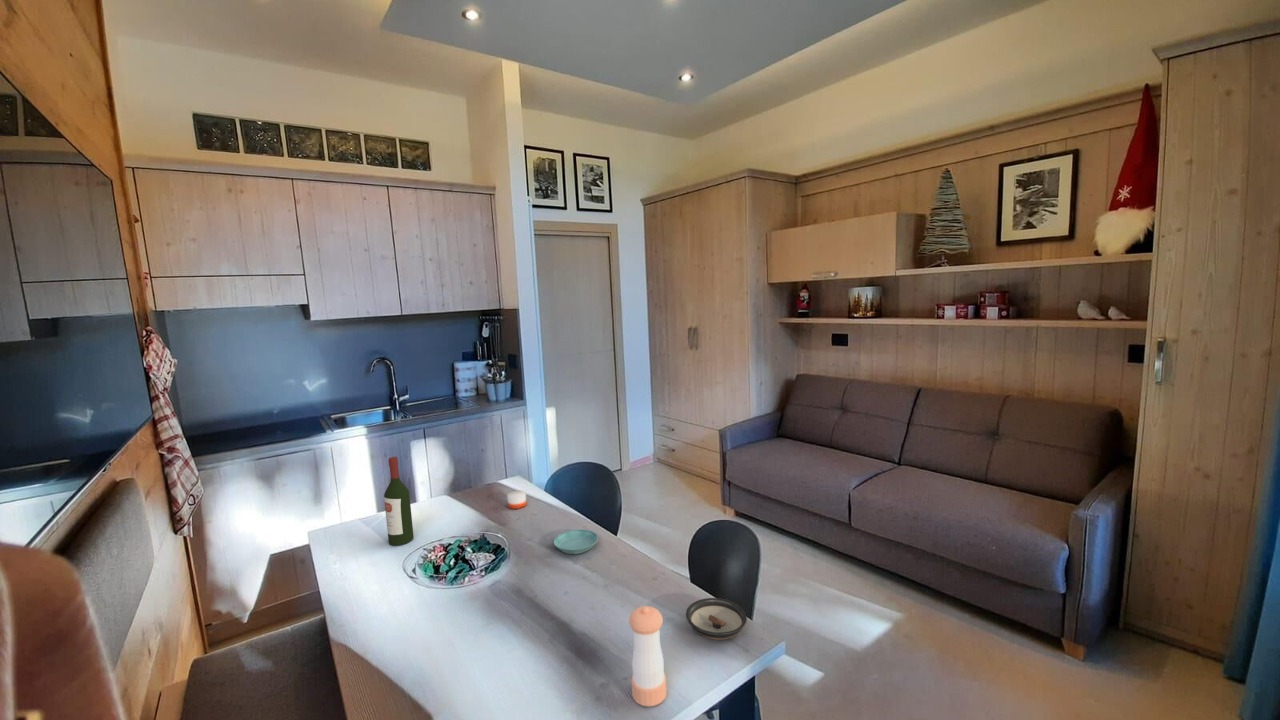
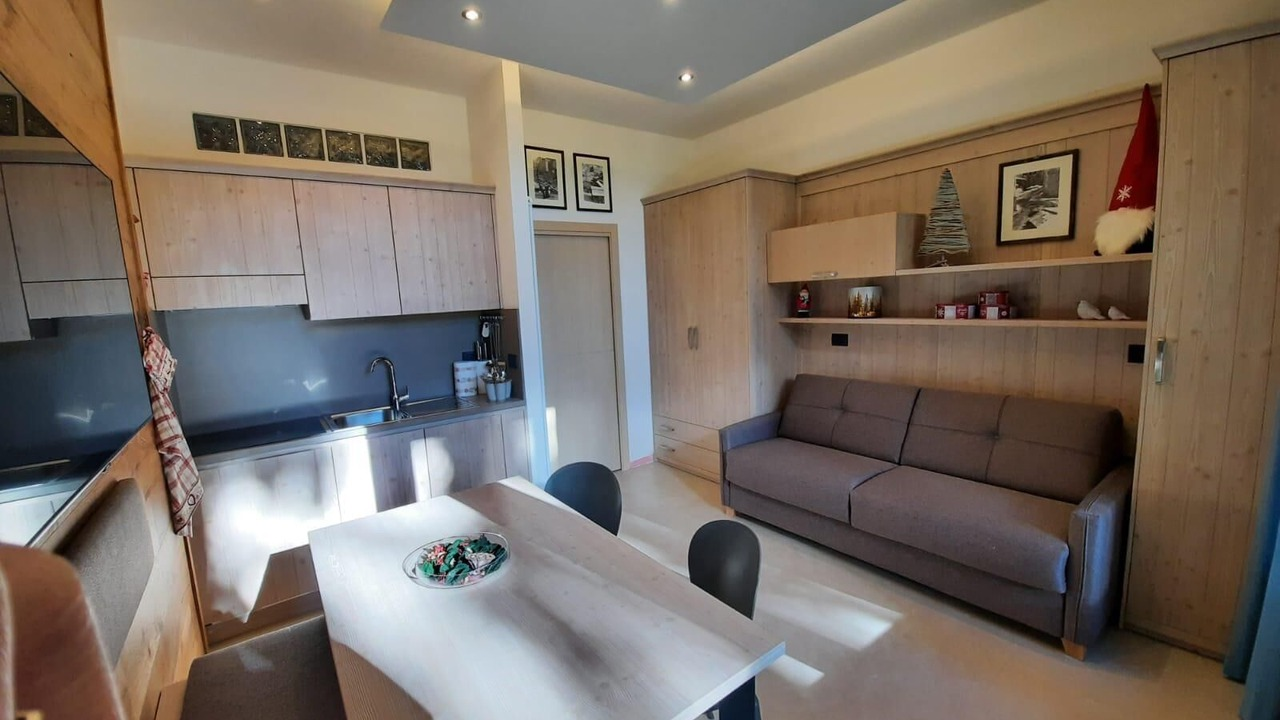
- candle [506,487,528,510]
- wine bottle [383,456,415,547]
- saucer [553,529,599,555]
- pepper shaker [628,605,668,707]
- saucer [685,597,748,641]
